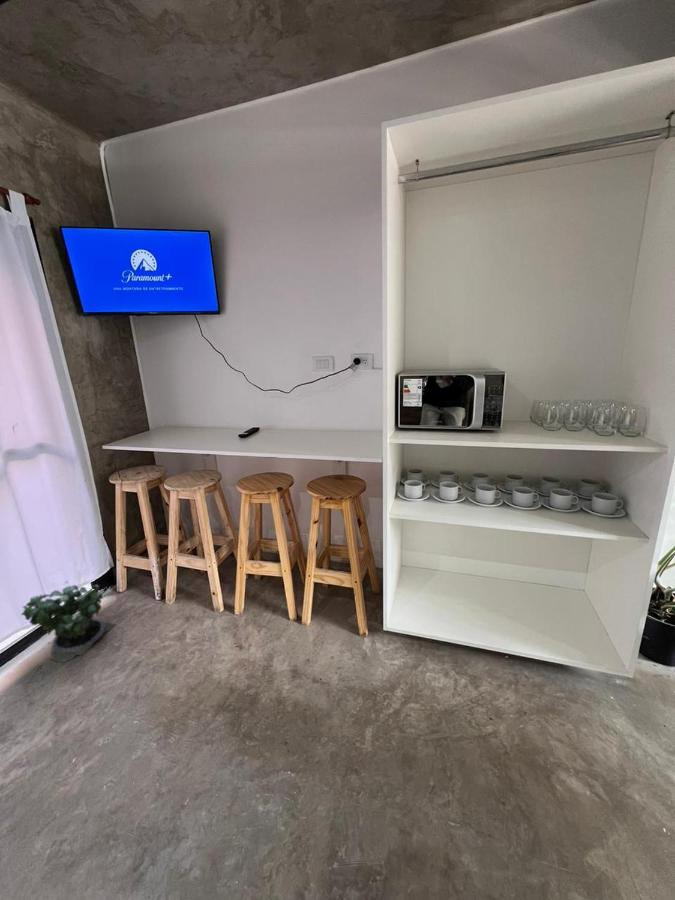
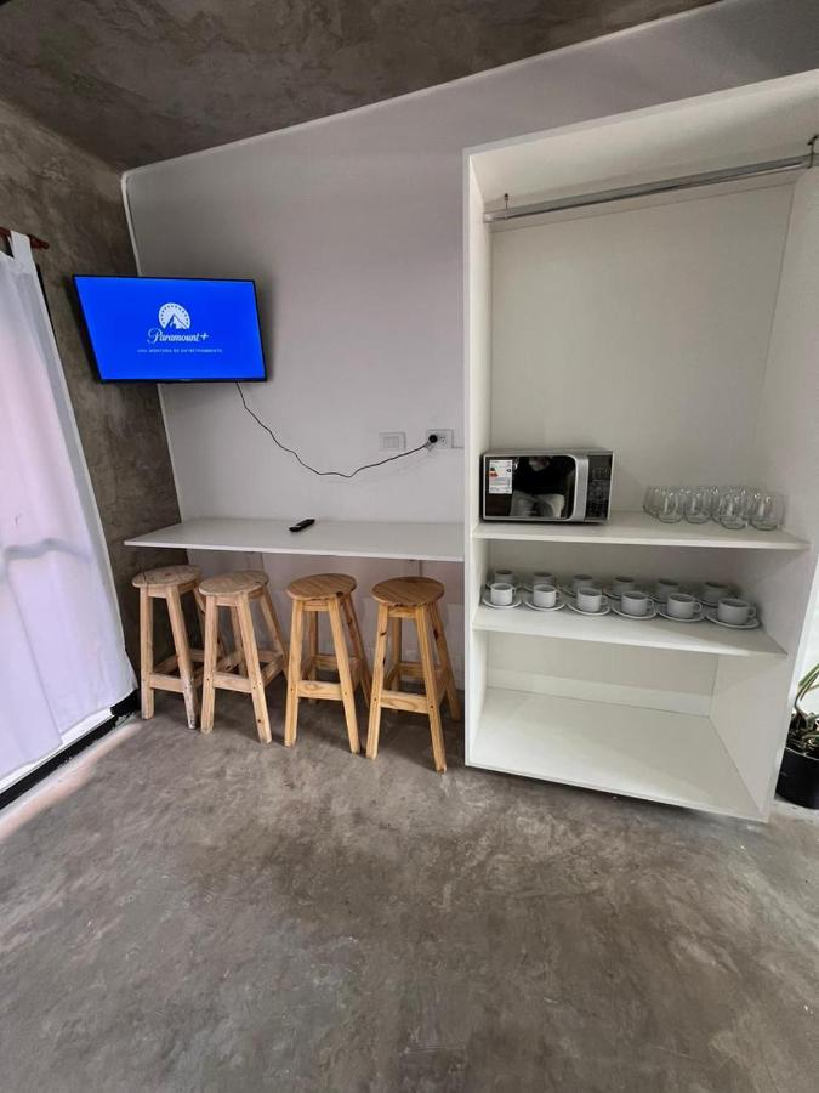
- potted plant [20,580,117,664]
